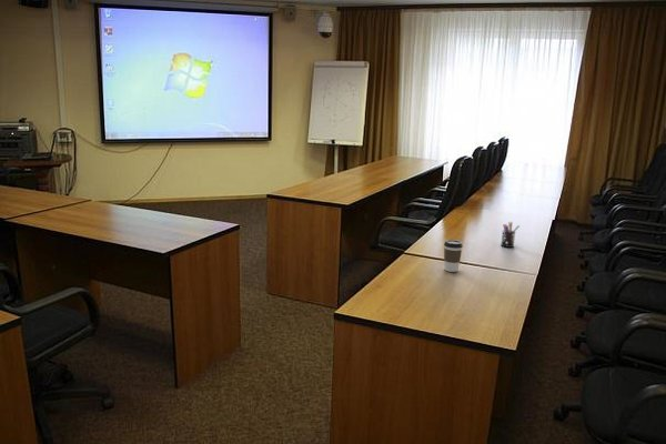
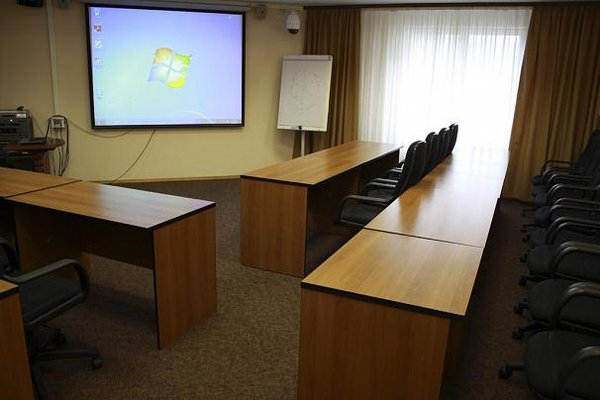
- pen holder [500,221,521,249]
- coffee cup [443,239,464,273]
